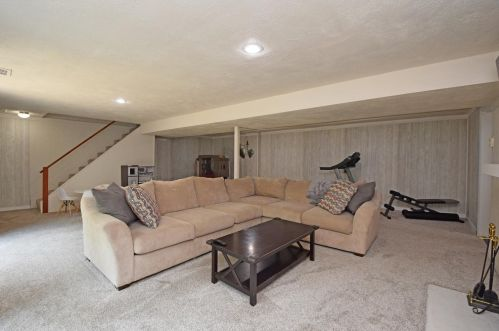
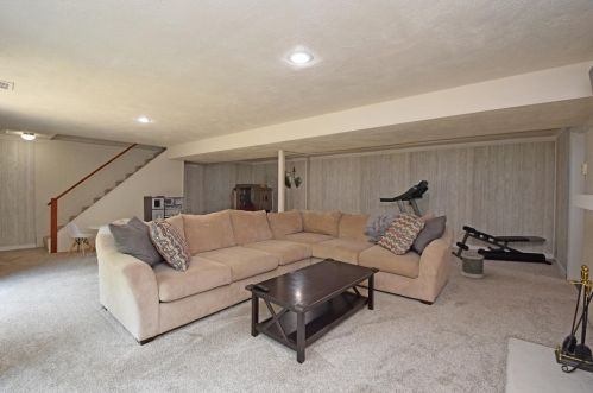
+ wastebasket [461,252,485,280]
